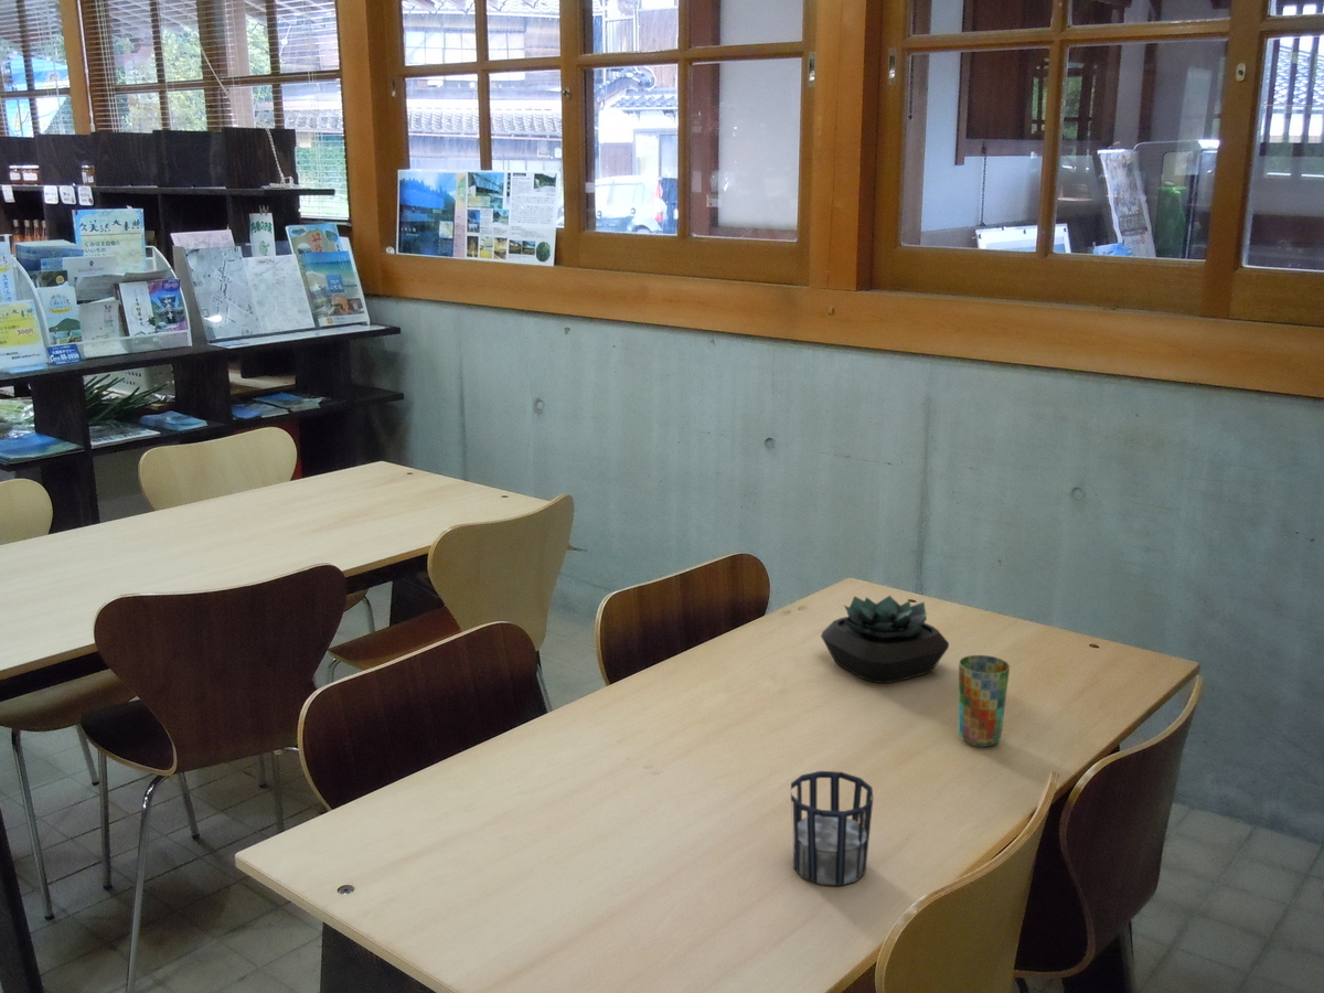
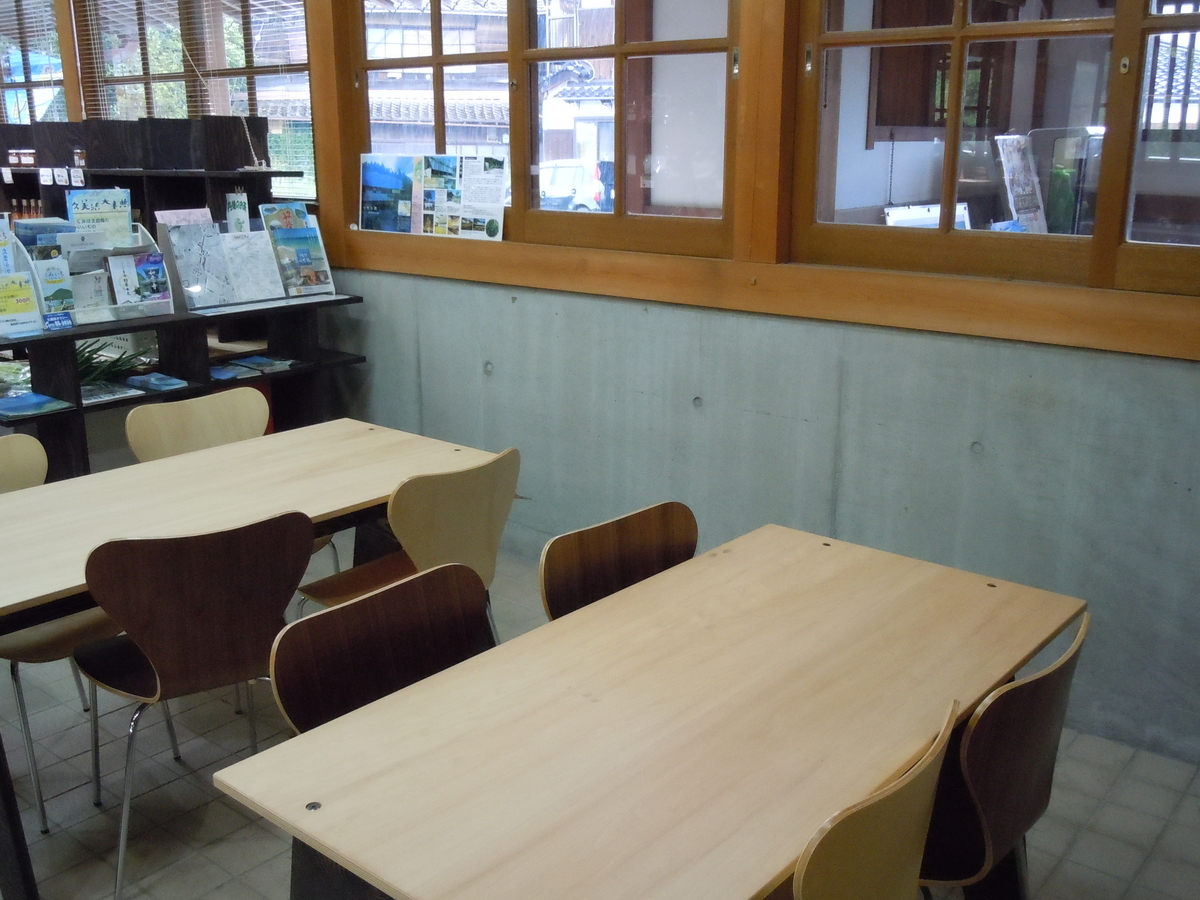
- cup [958,654,1011,748]
- cup [790,770,874,887]
- succulent plant [820,595,950,684]
